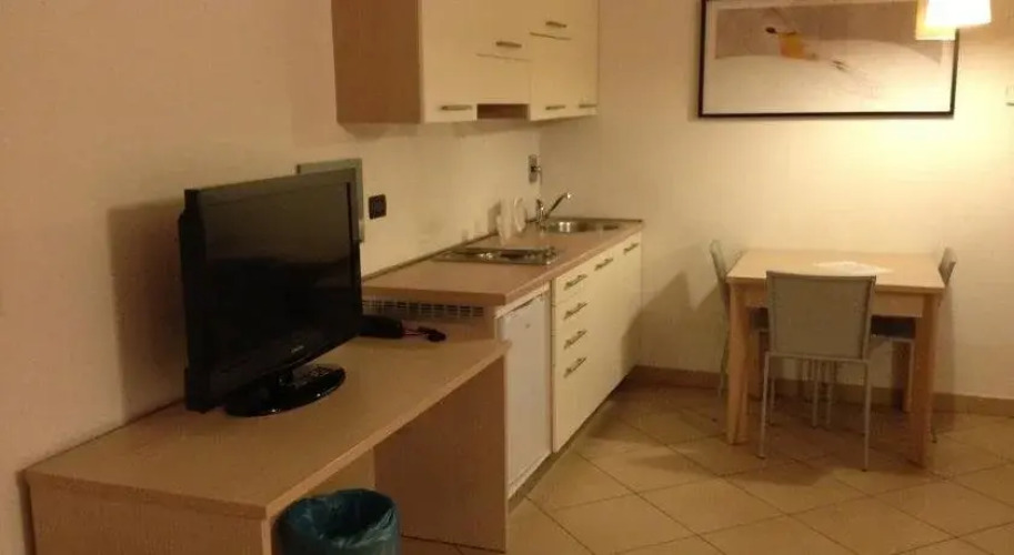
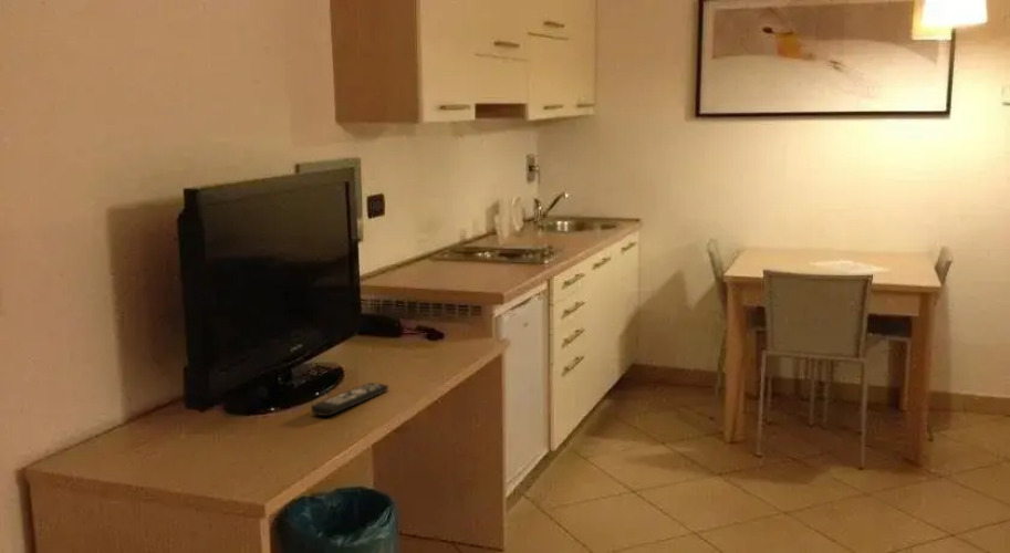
+ remote control [310,382,389,417]
